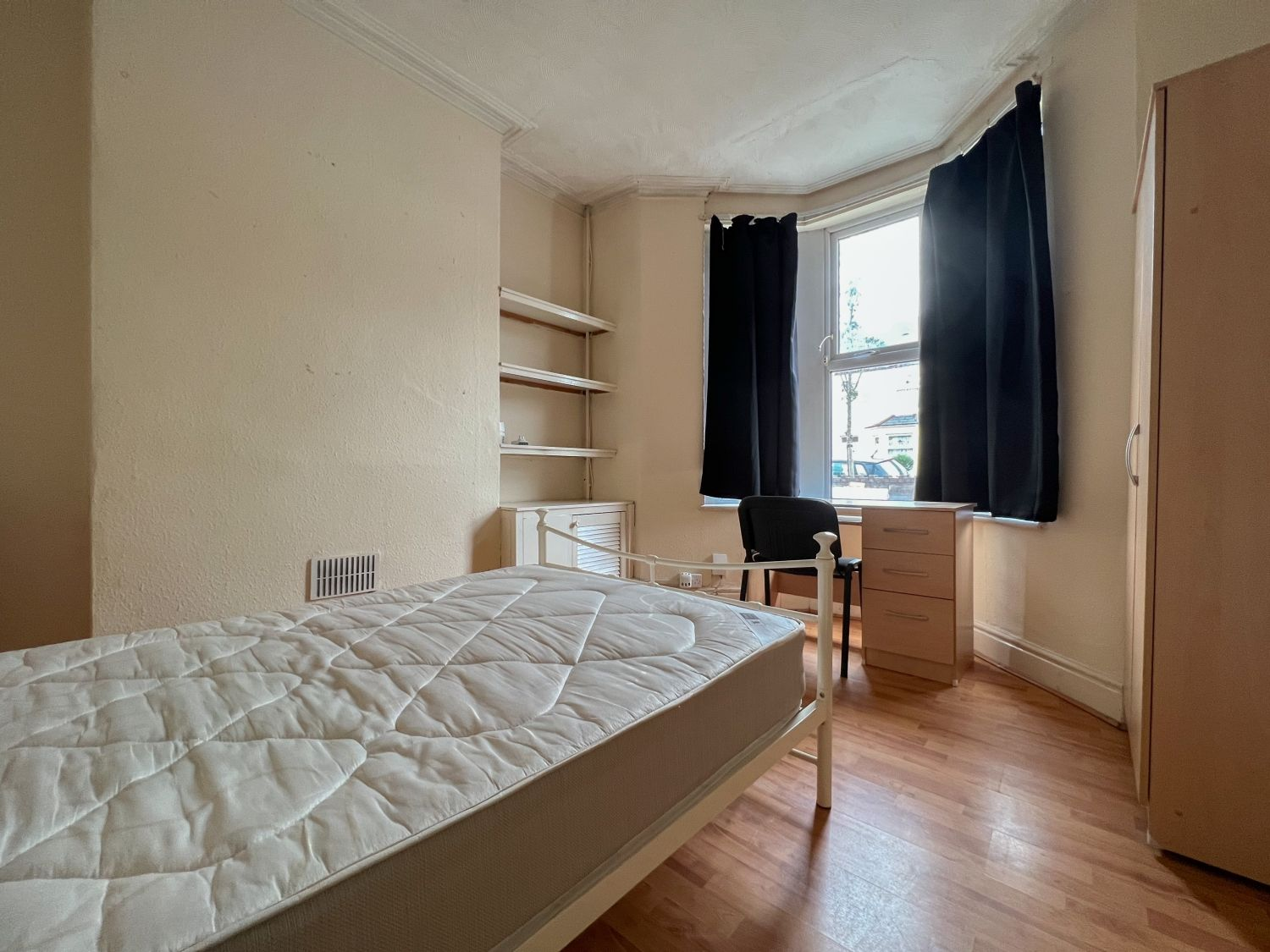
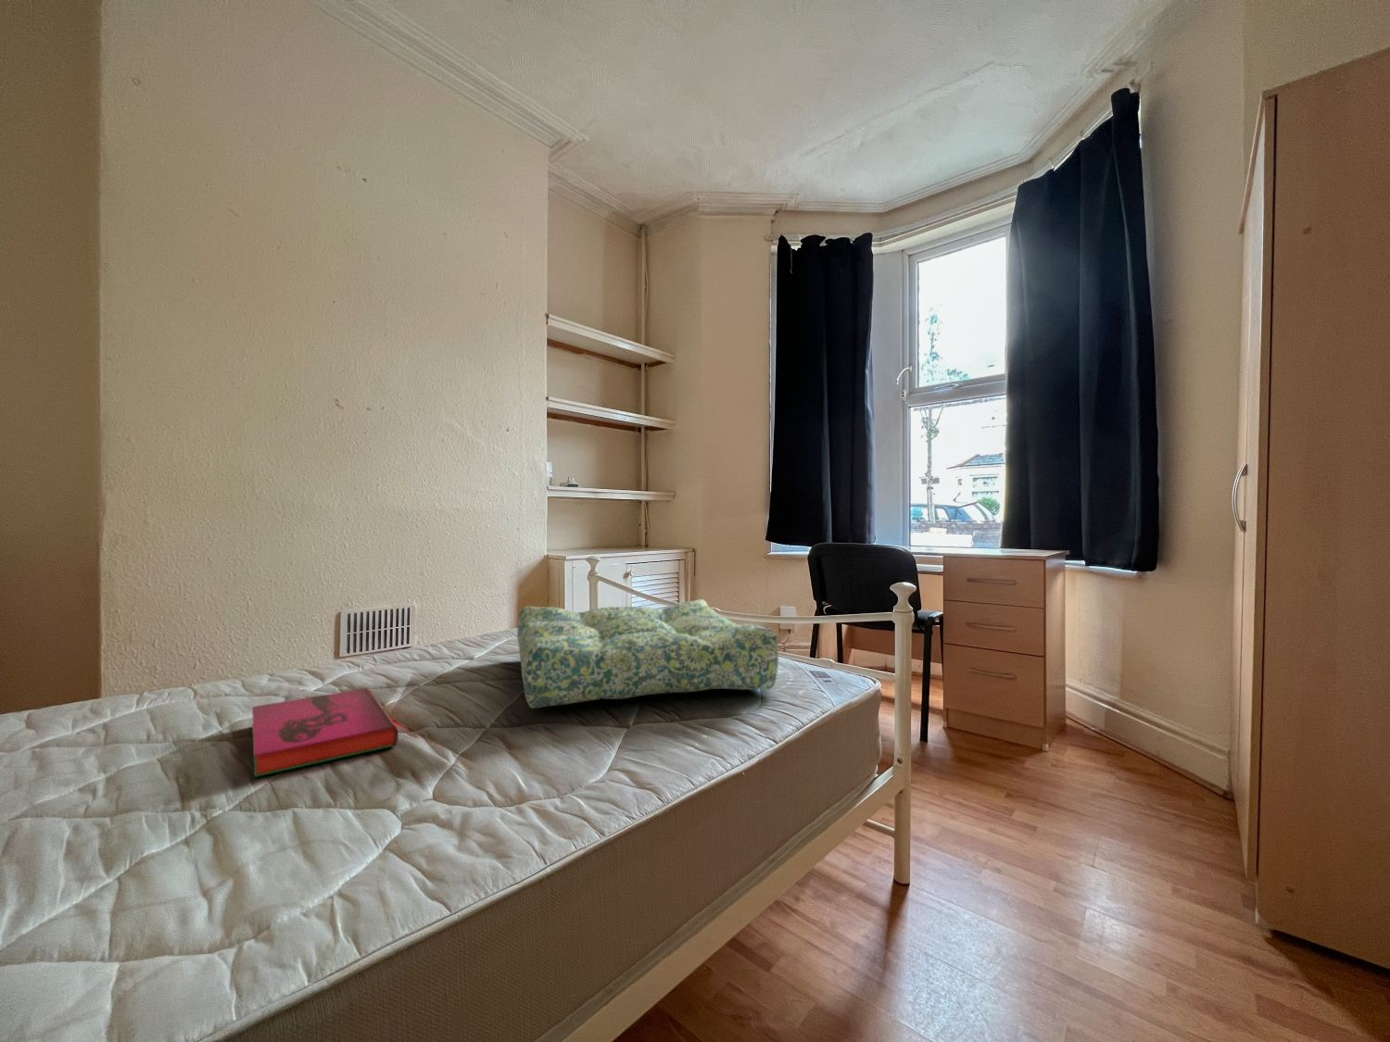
+ seat cushion [517,599,779,709]
+ hardback book [251,686,399,778]
